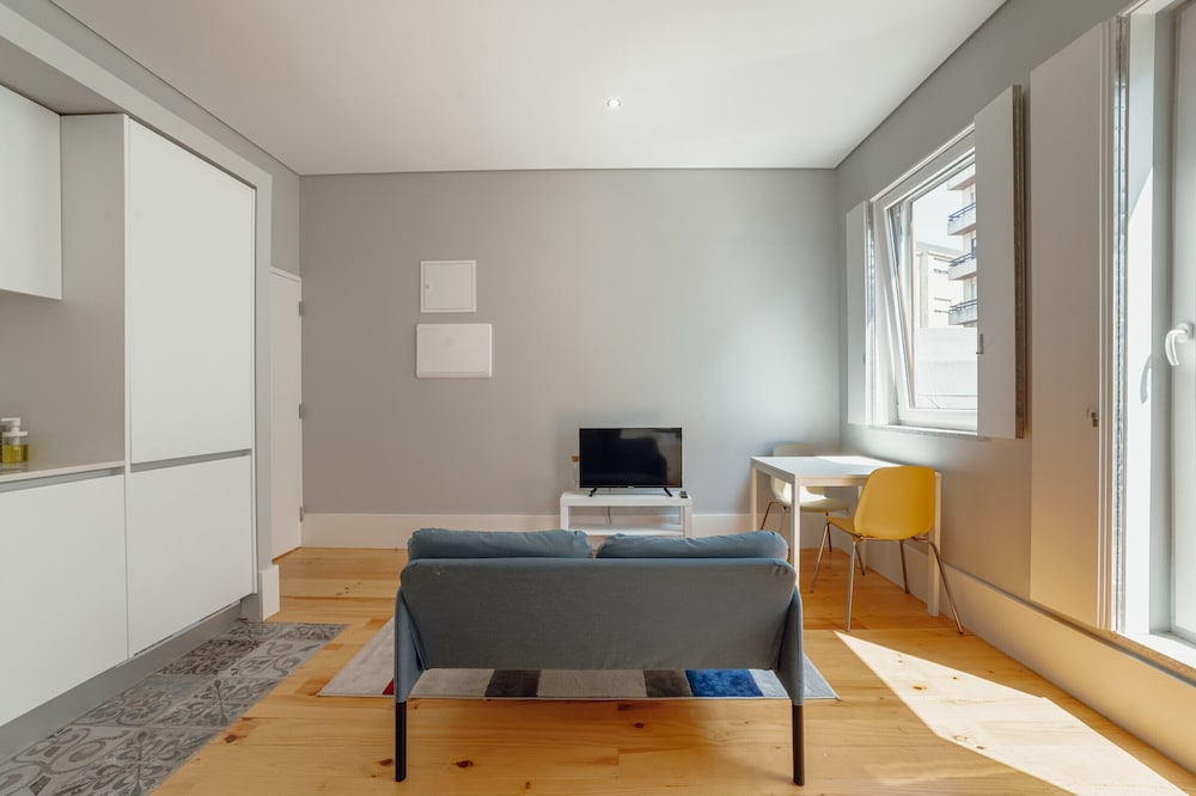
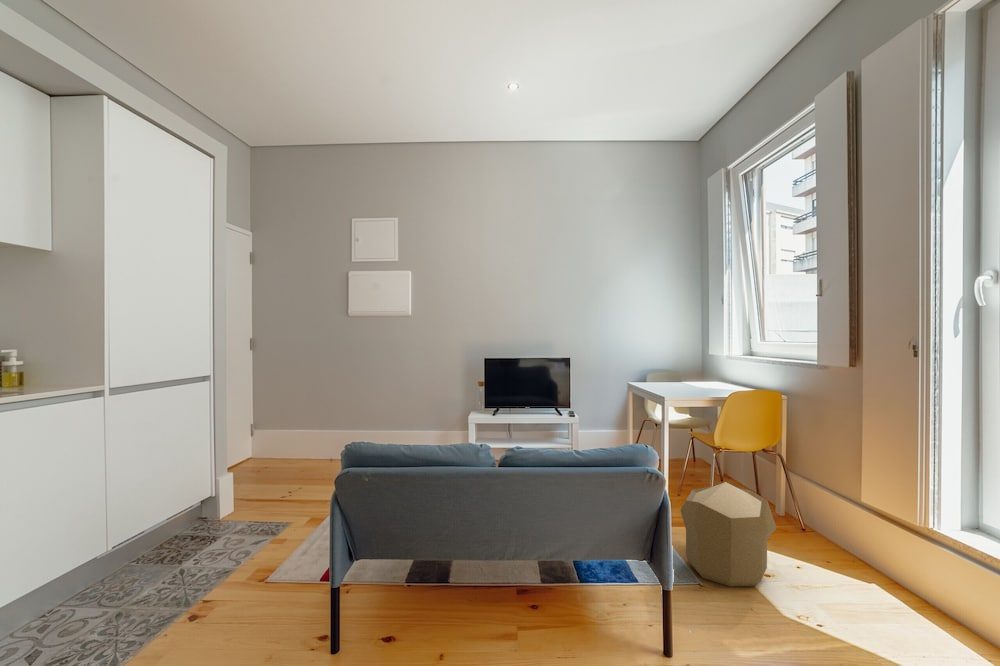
+ pouf [679,481,777,587]
